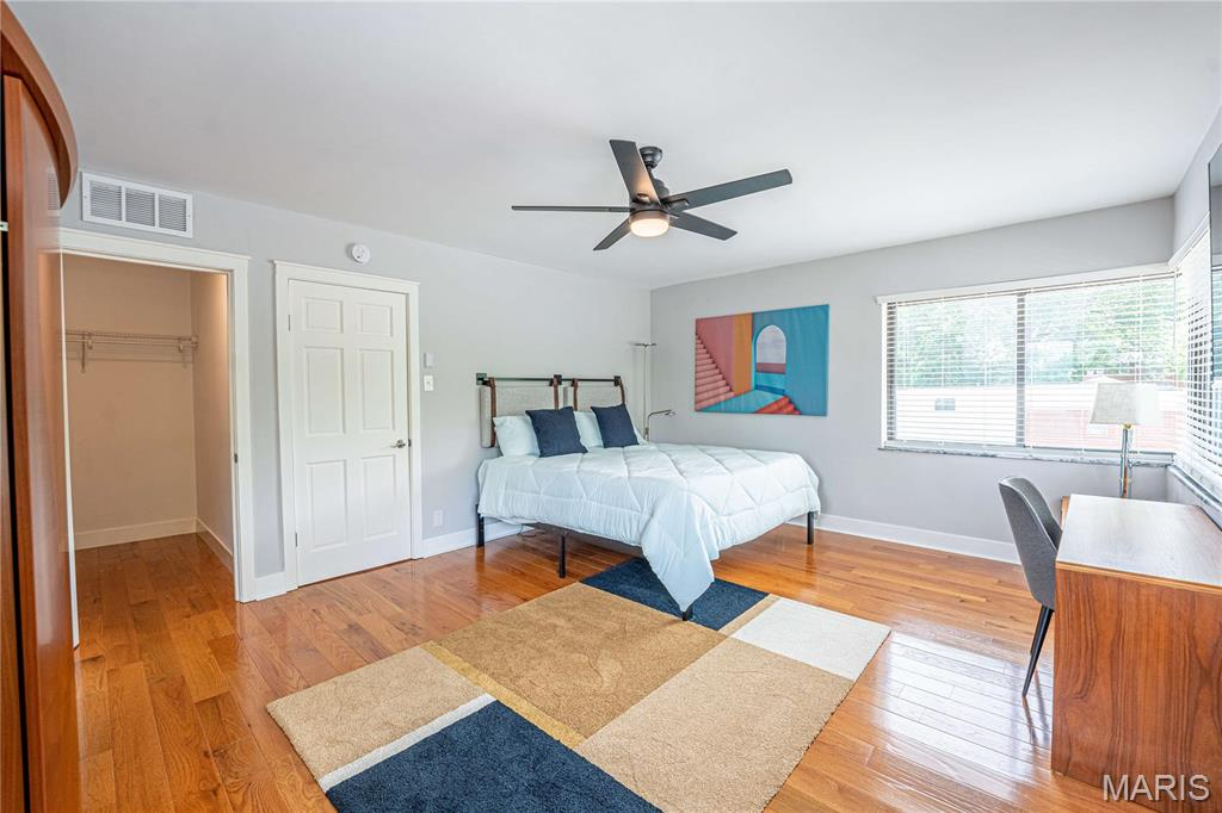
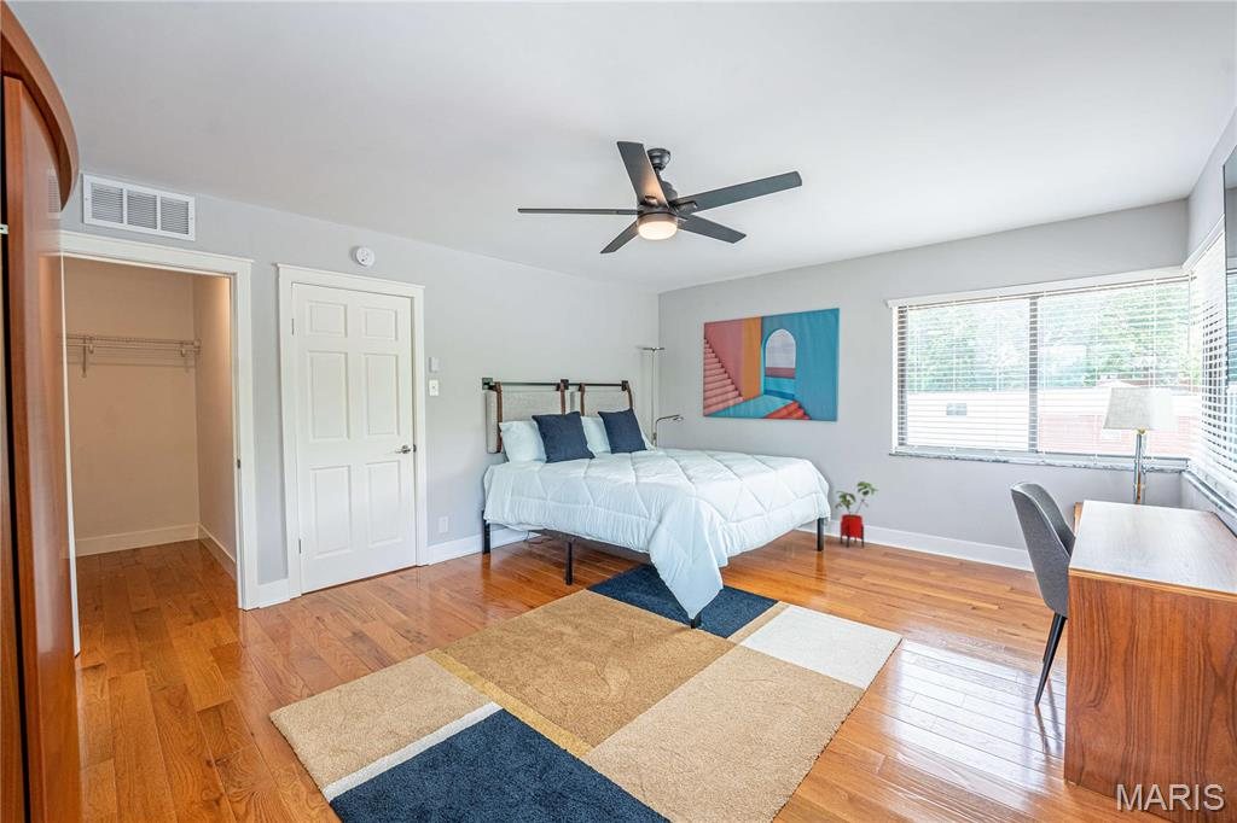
+ house plant [835,480,879,549]
